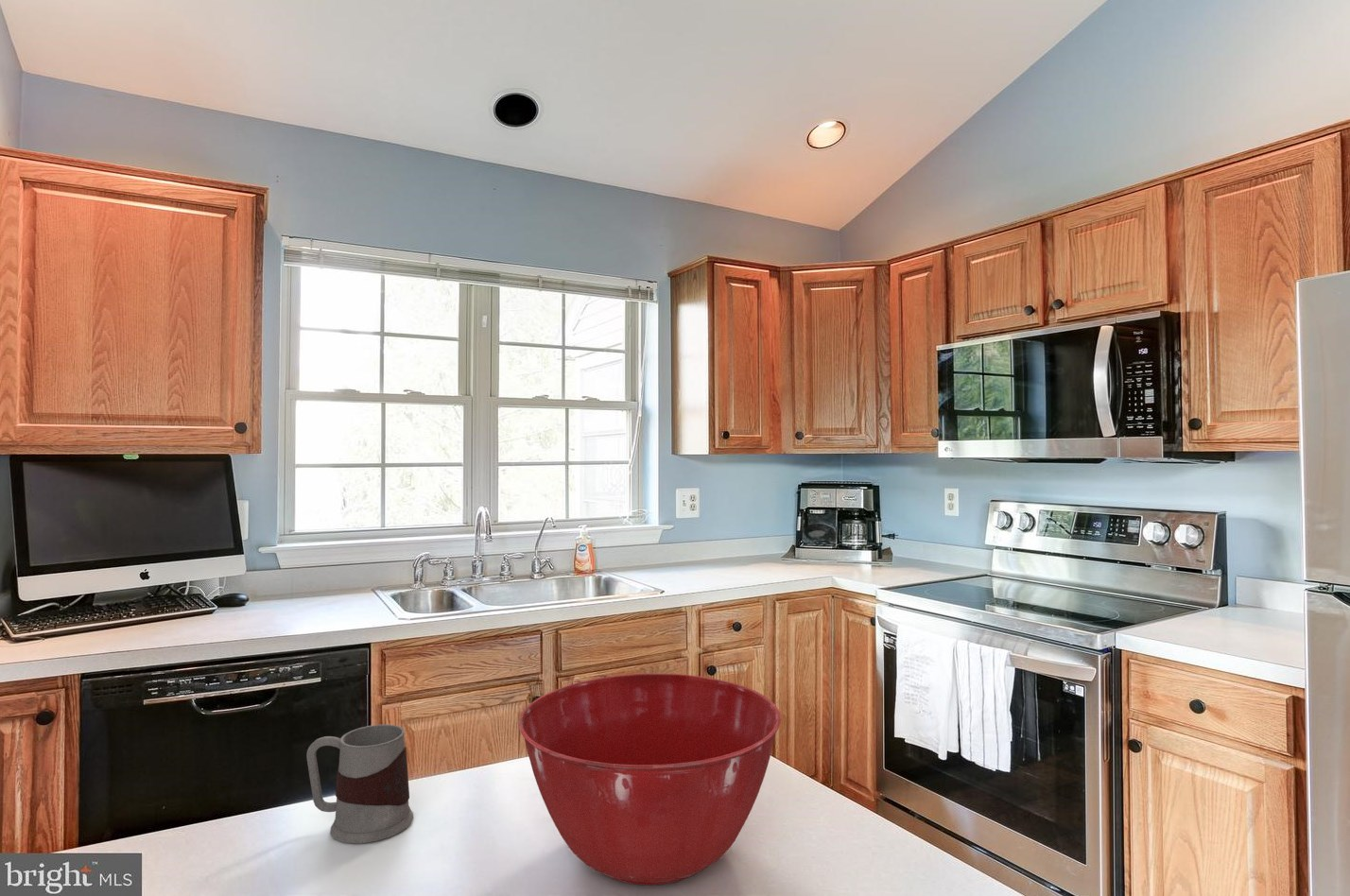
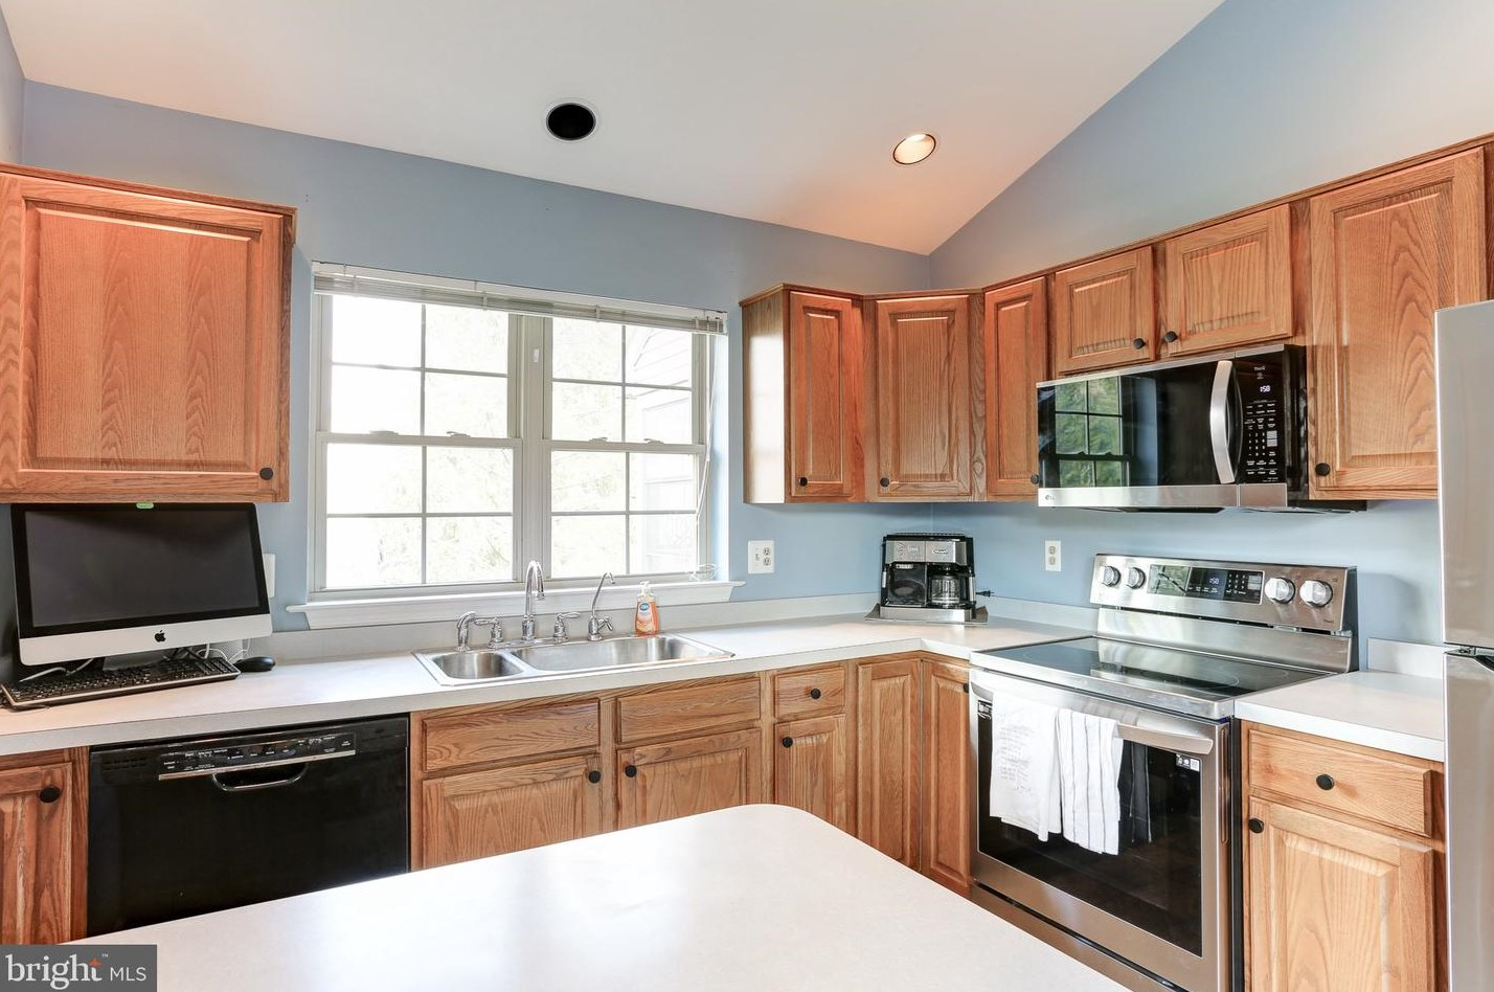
- mixing bowl [518,673,782,886]
- mug [305,723,414,844]
